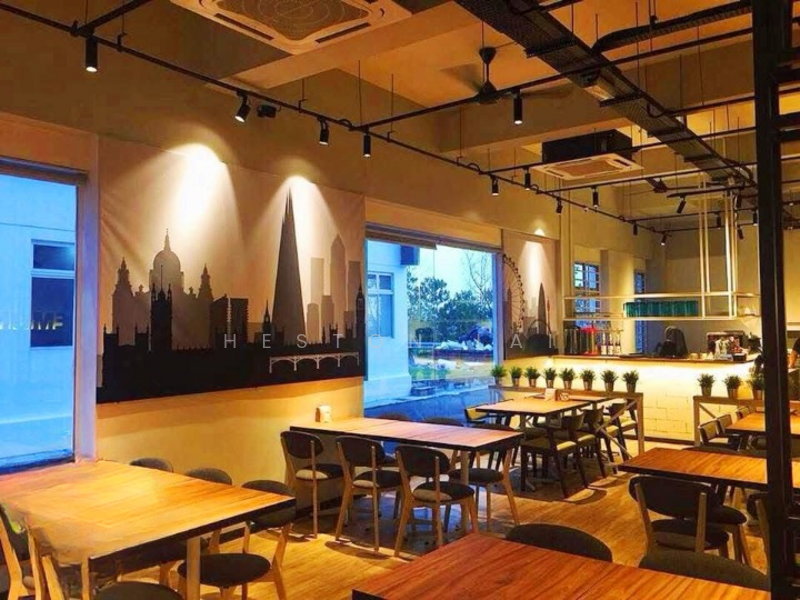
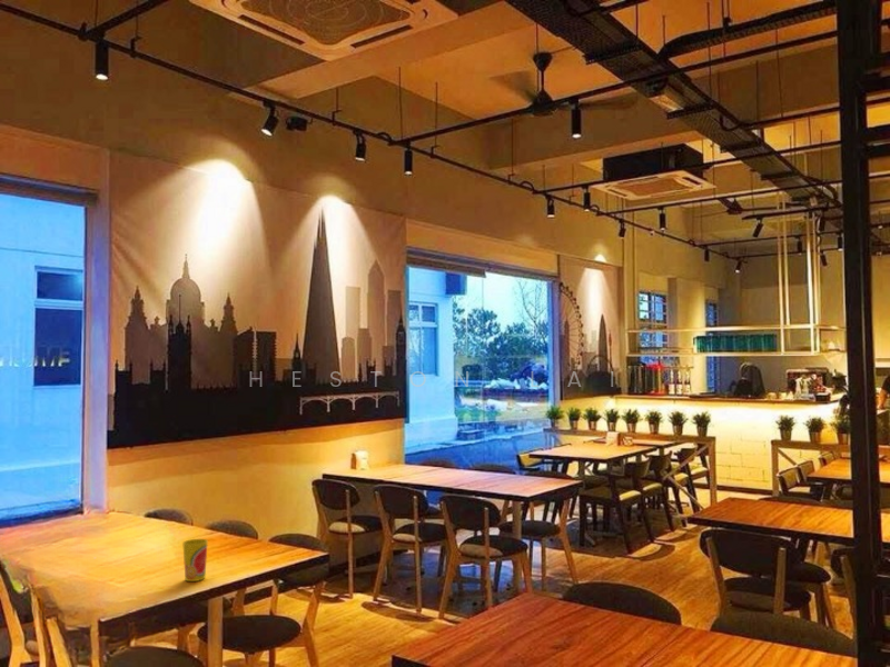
+ cup [181,538,209,583]
